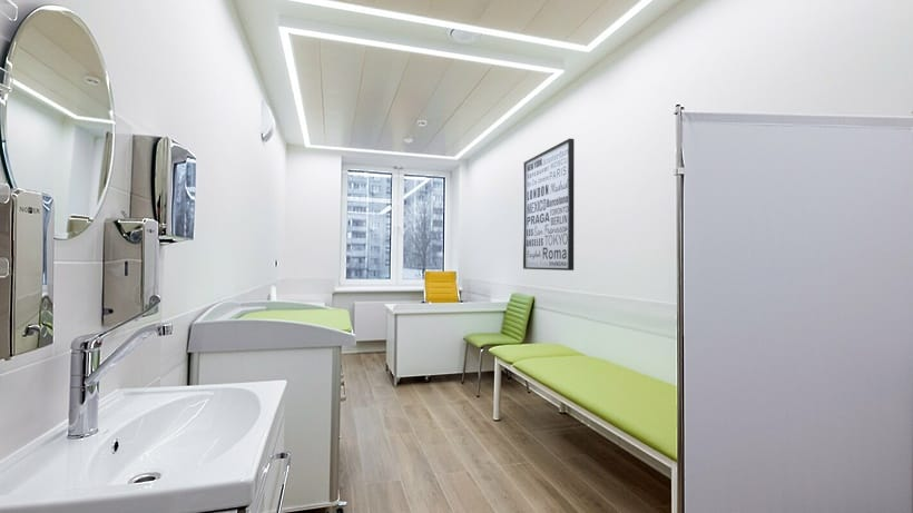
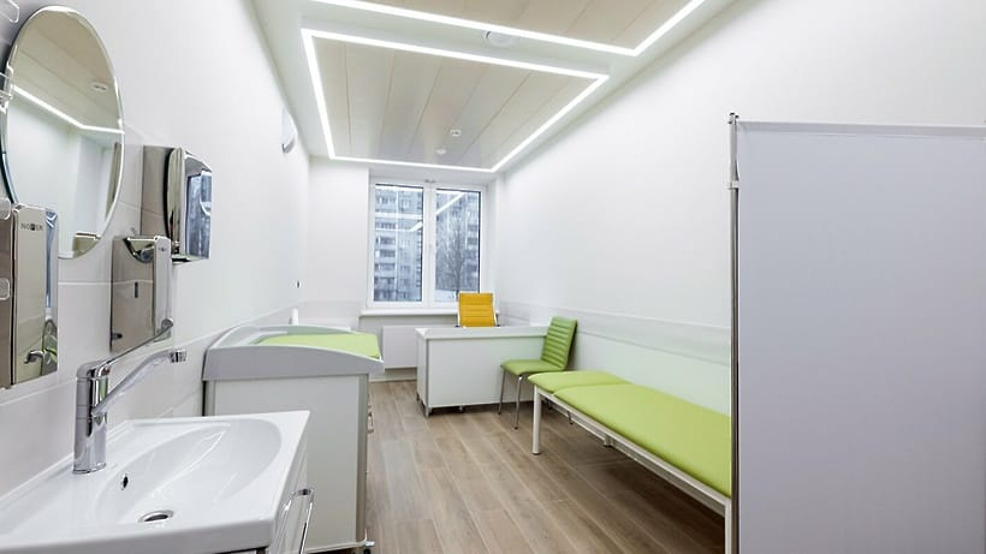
- wall art [522,137,576,272]
